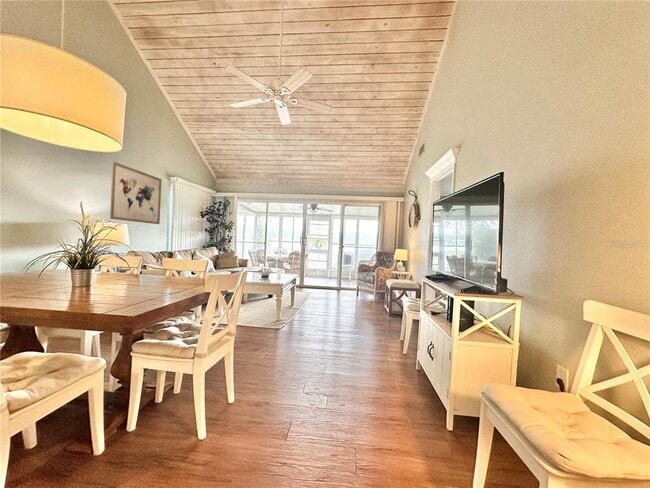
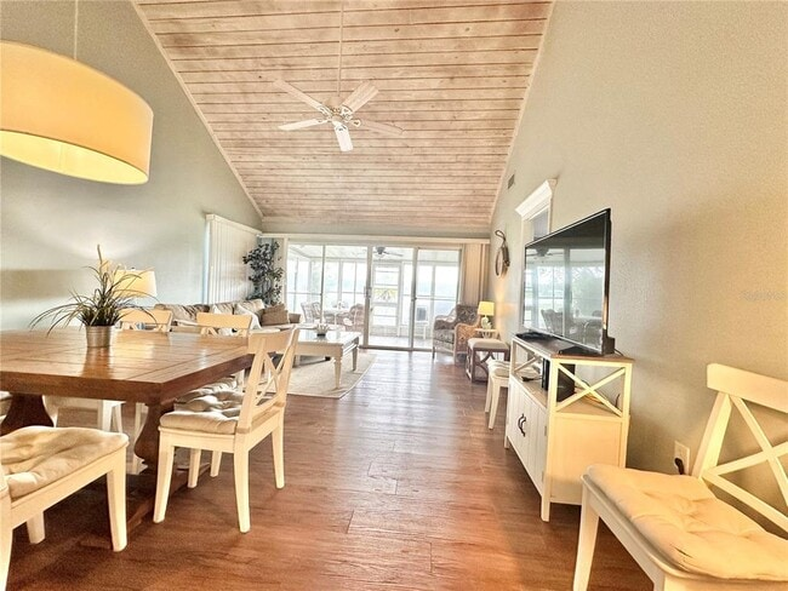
- wall art [109,161,162,225]
